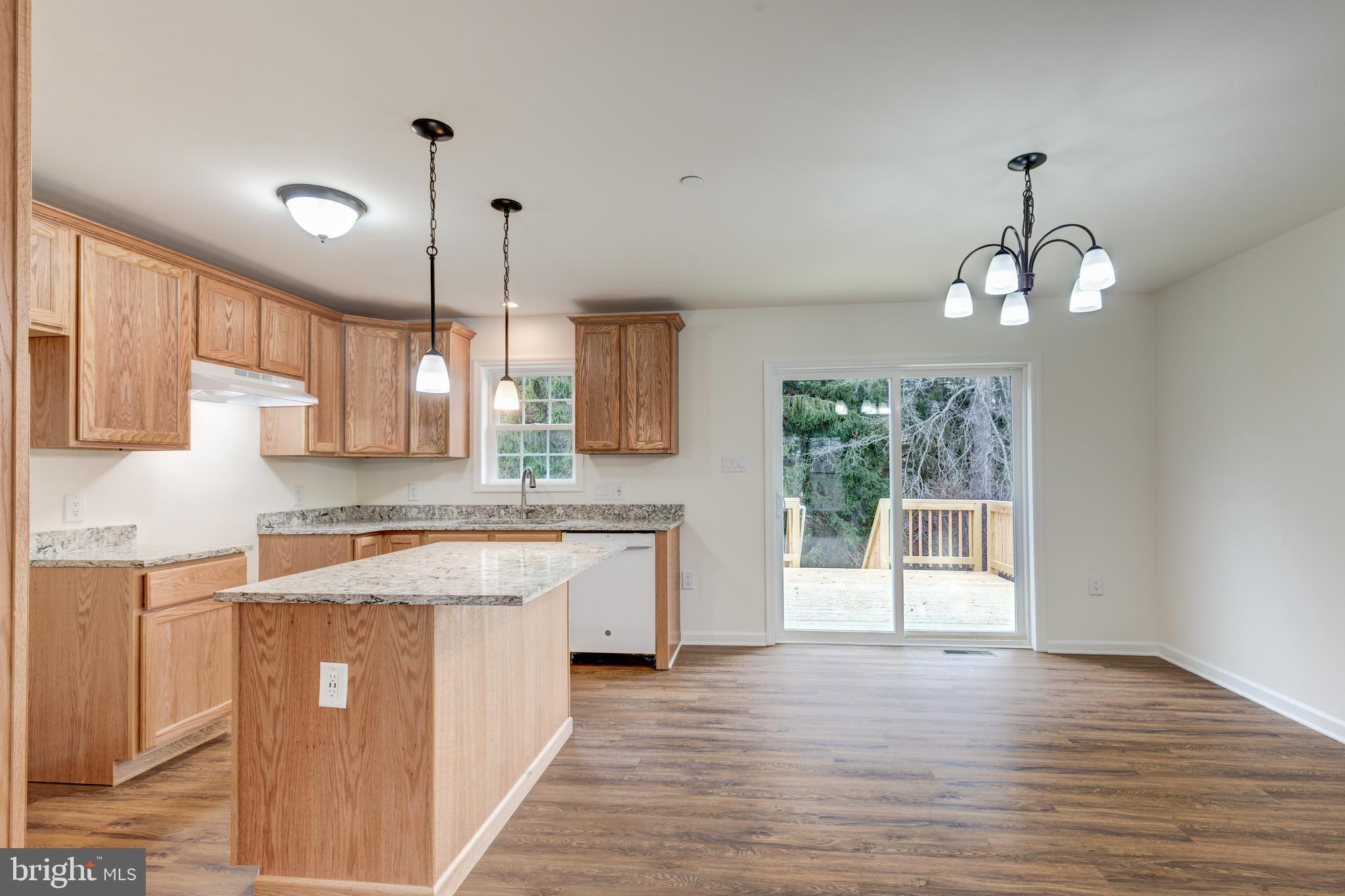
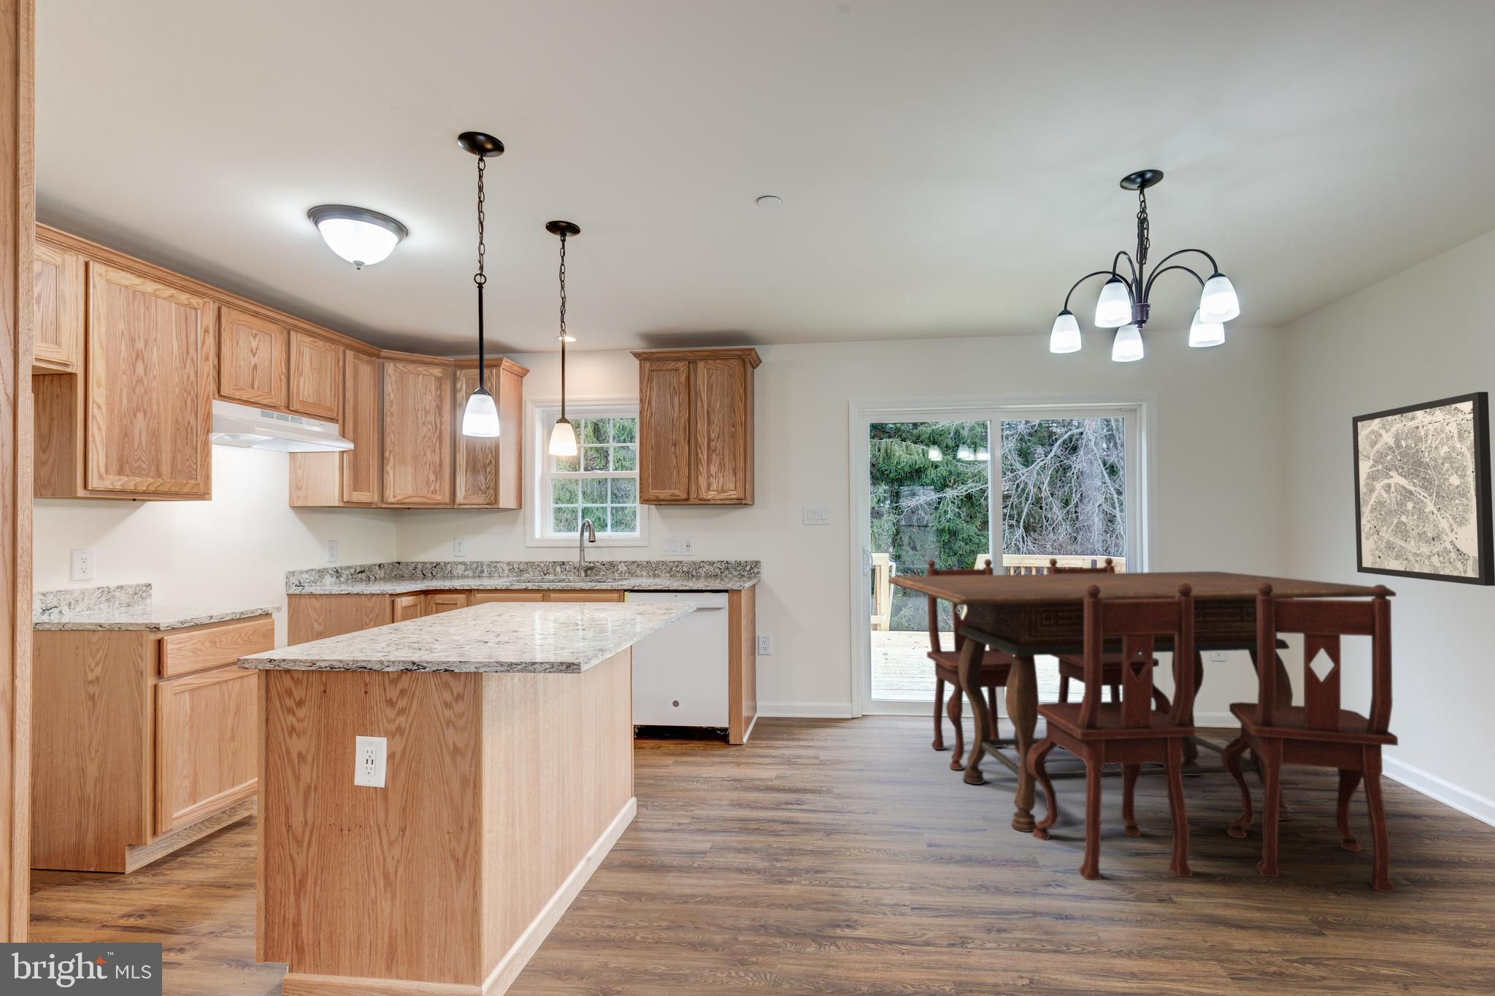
+ wall art [1352,391,1495,587]
+ dining table [888,557,1398,894]
